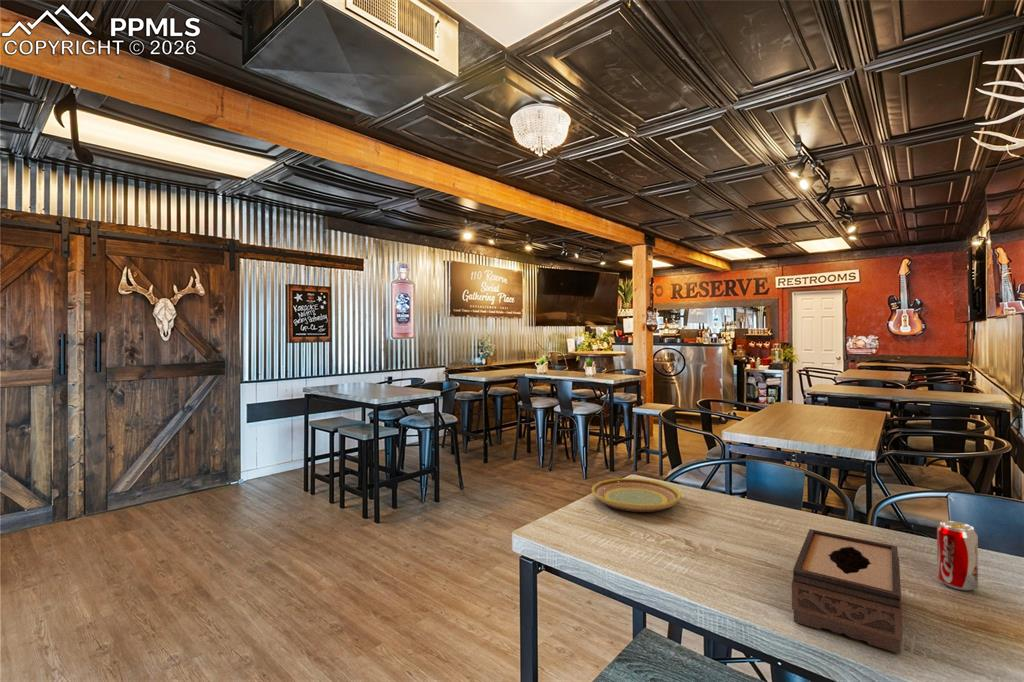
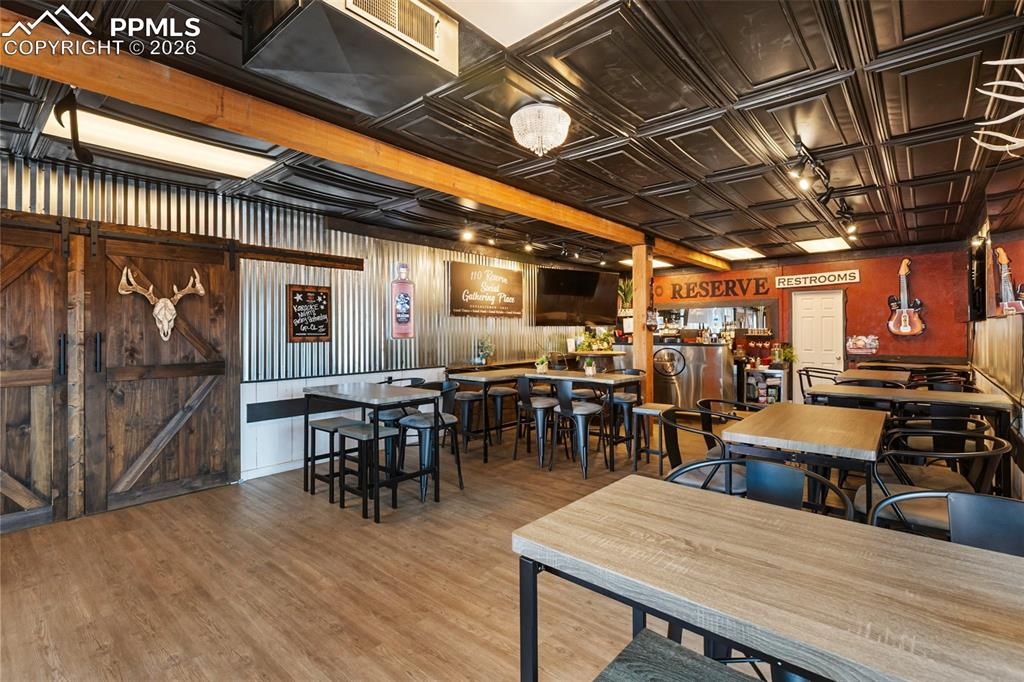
- plate [591,477,682,513]
- tissue box [791,528,903,655]
- beverage can [936,520,979,592]
